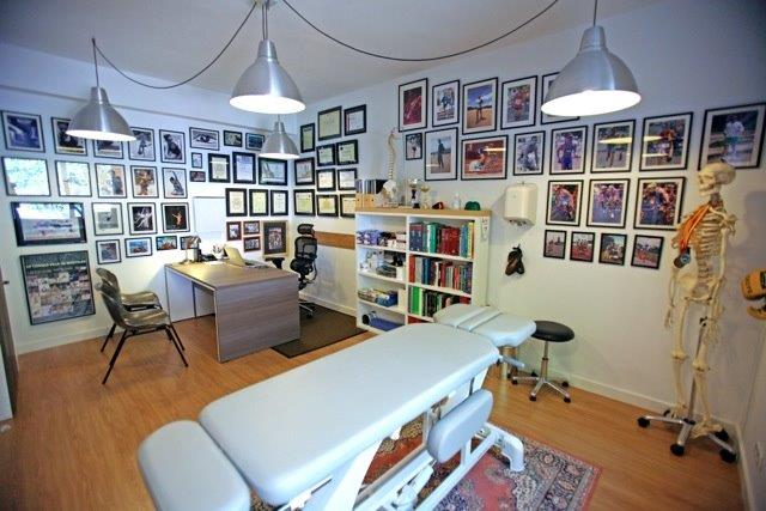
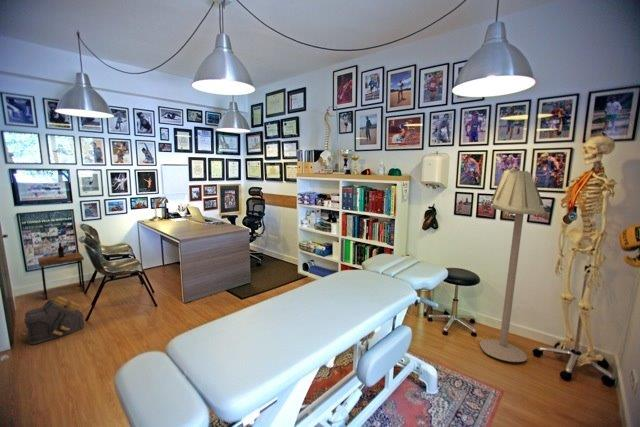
+ backpack [22,296,85,345]
+ floor lamp [478,167,546,363]
+ side table [37,242,86,301]
